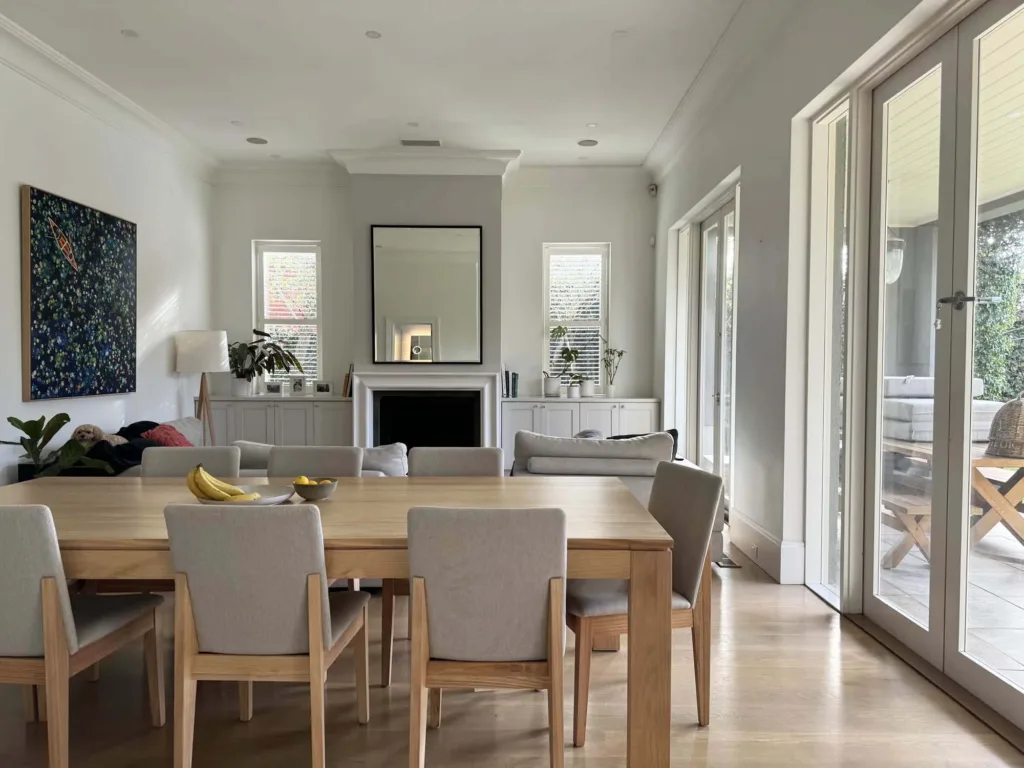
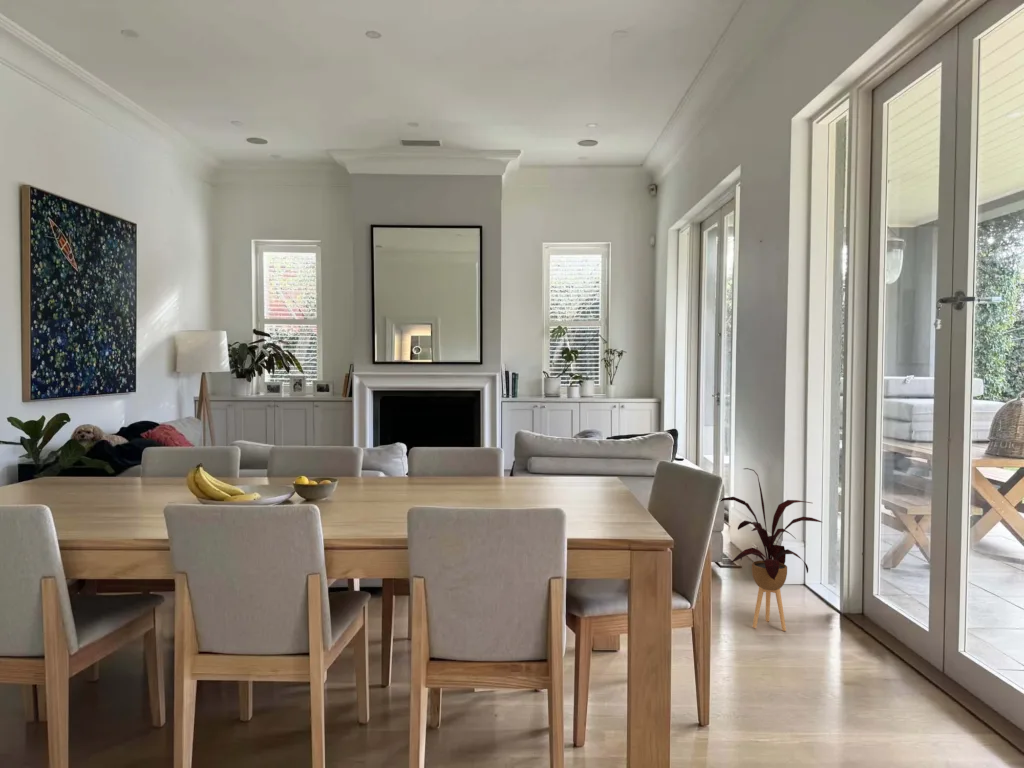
+ house plant [720,467,823,632]
